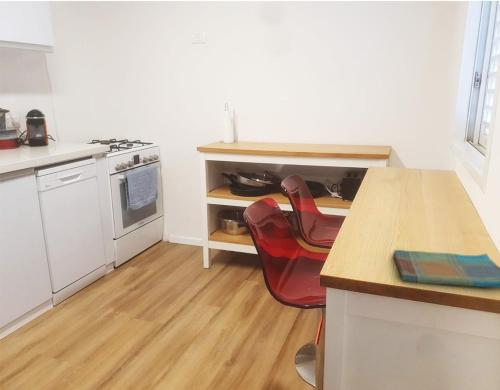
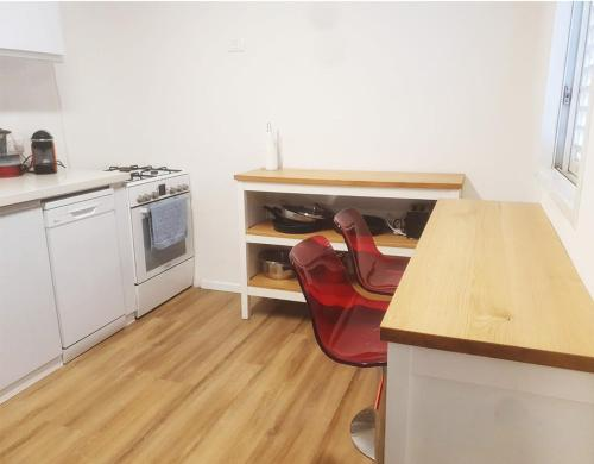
- dish towel [392,249,500,289]
